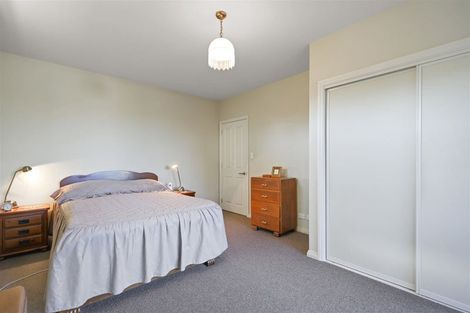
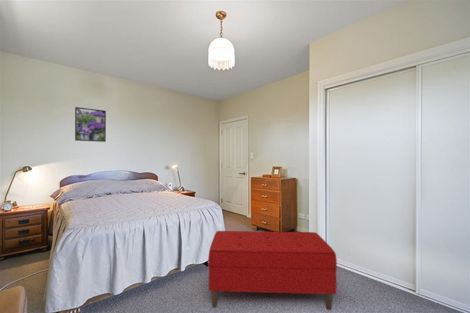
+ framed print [74,106,107,143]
+ bench [207,230,338,311]
